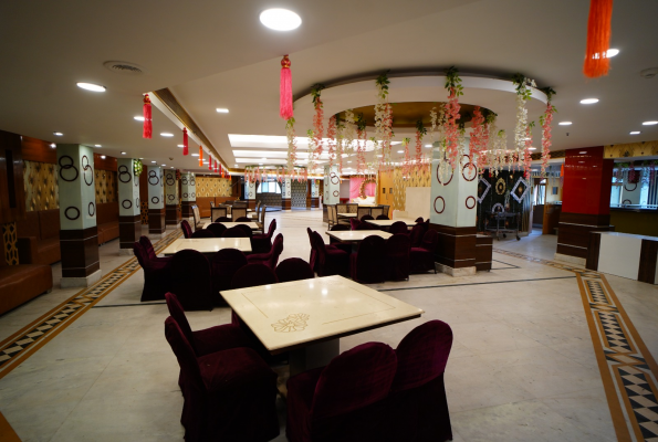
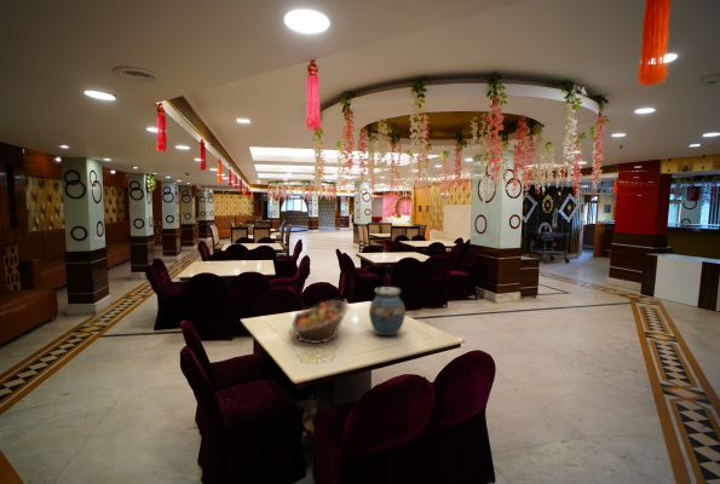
+ fruit basket [290,299,350,345]
+ vase [368,286,407,336]
